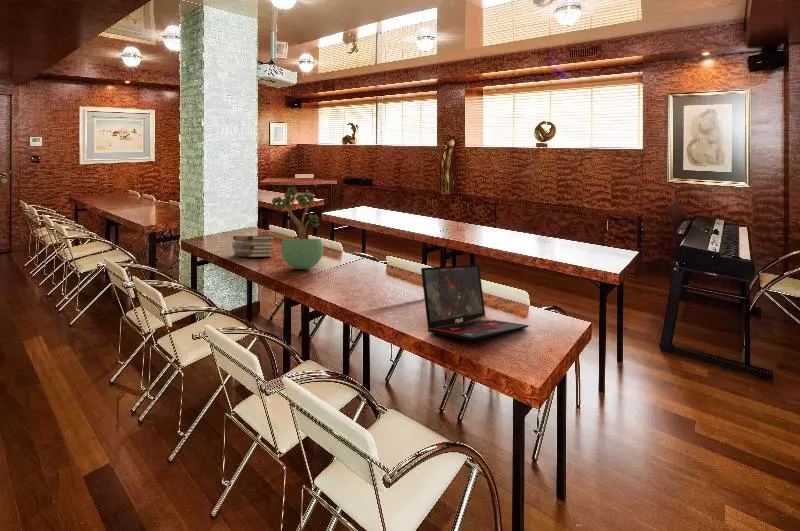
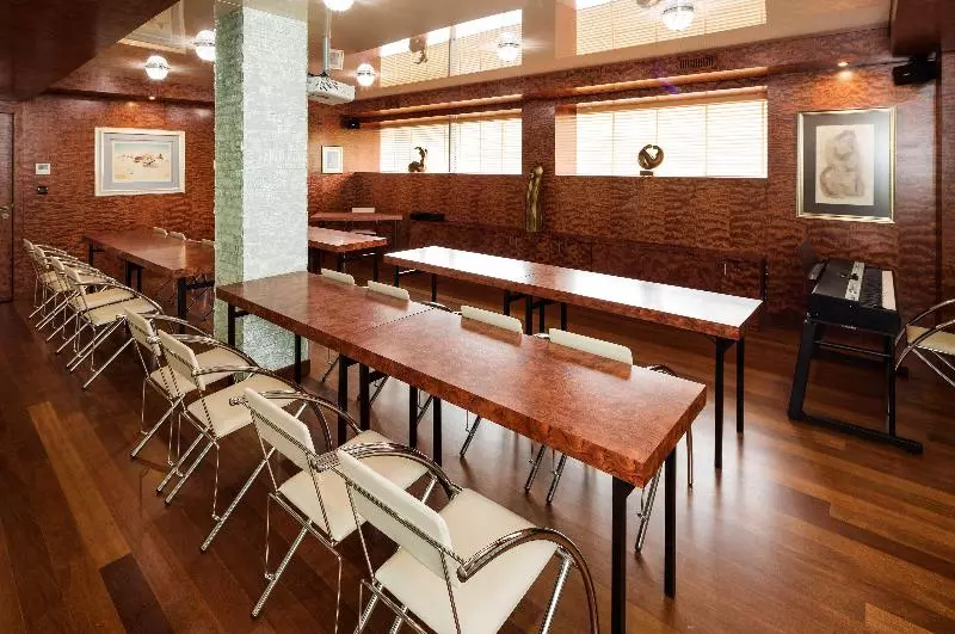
- book stack [231,235,276,258]
- potted plant [271,185,324,270]
- laptop [420,264,530,341]
